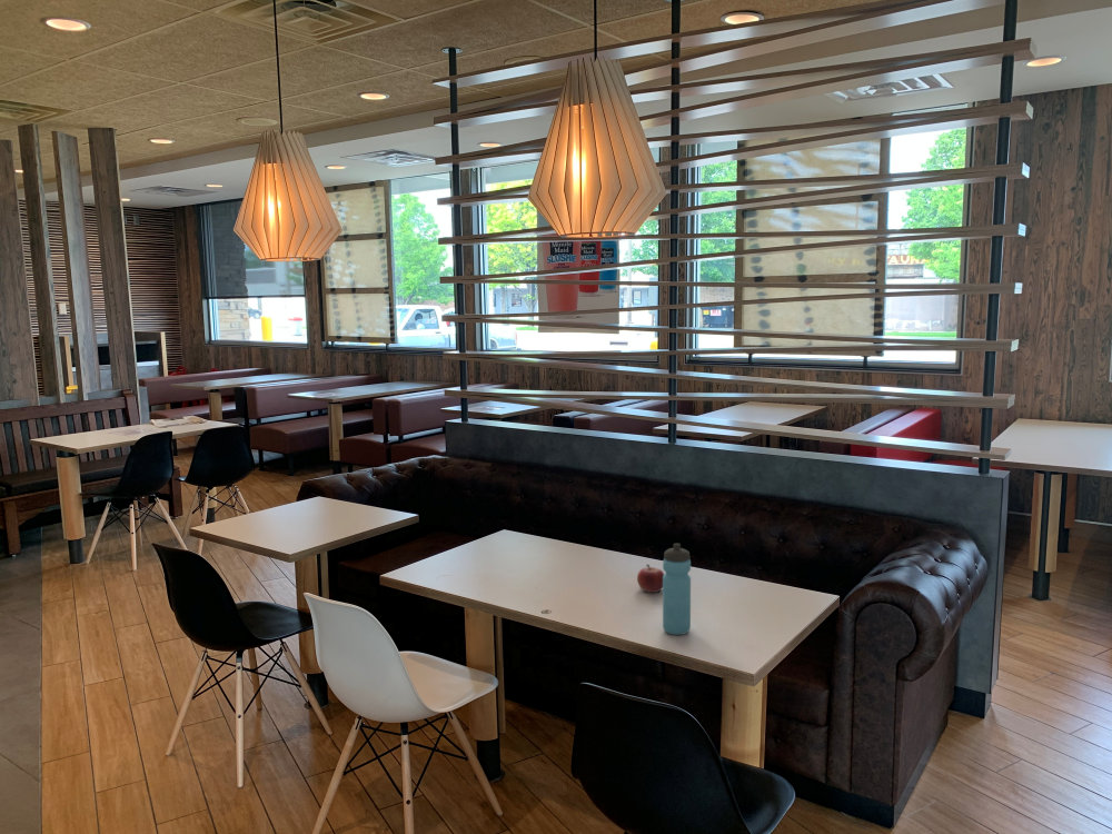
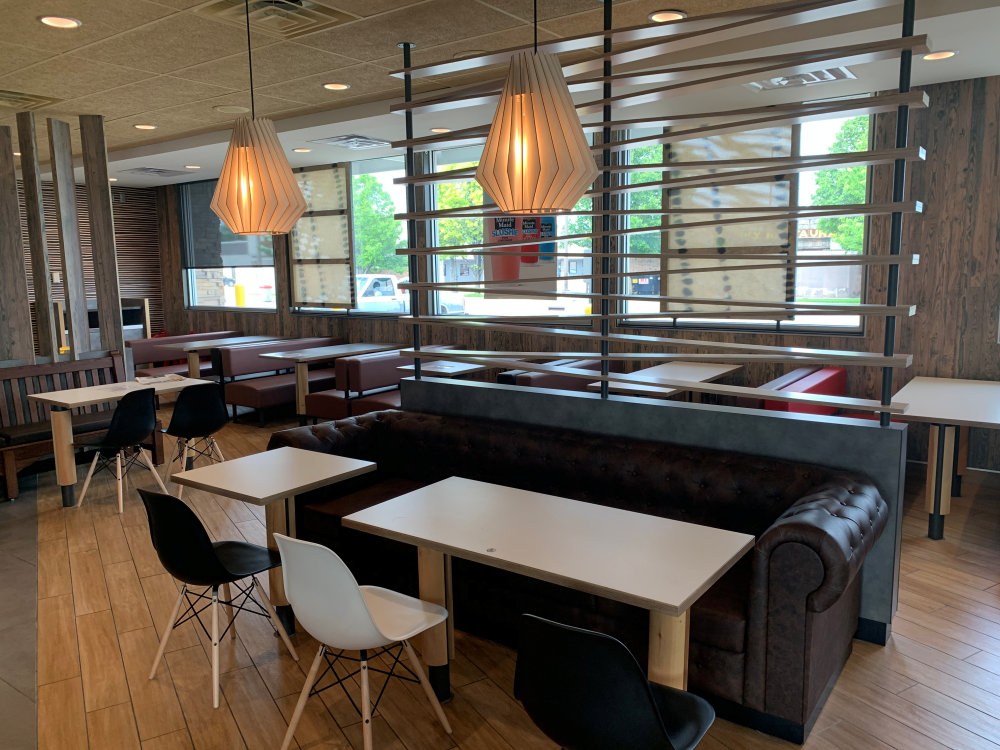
- fruit [636,564,665,594]
- water bottle [662,543,692,636]
